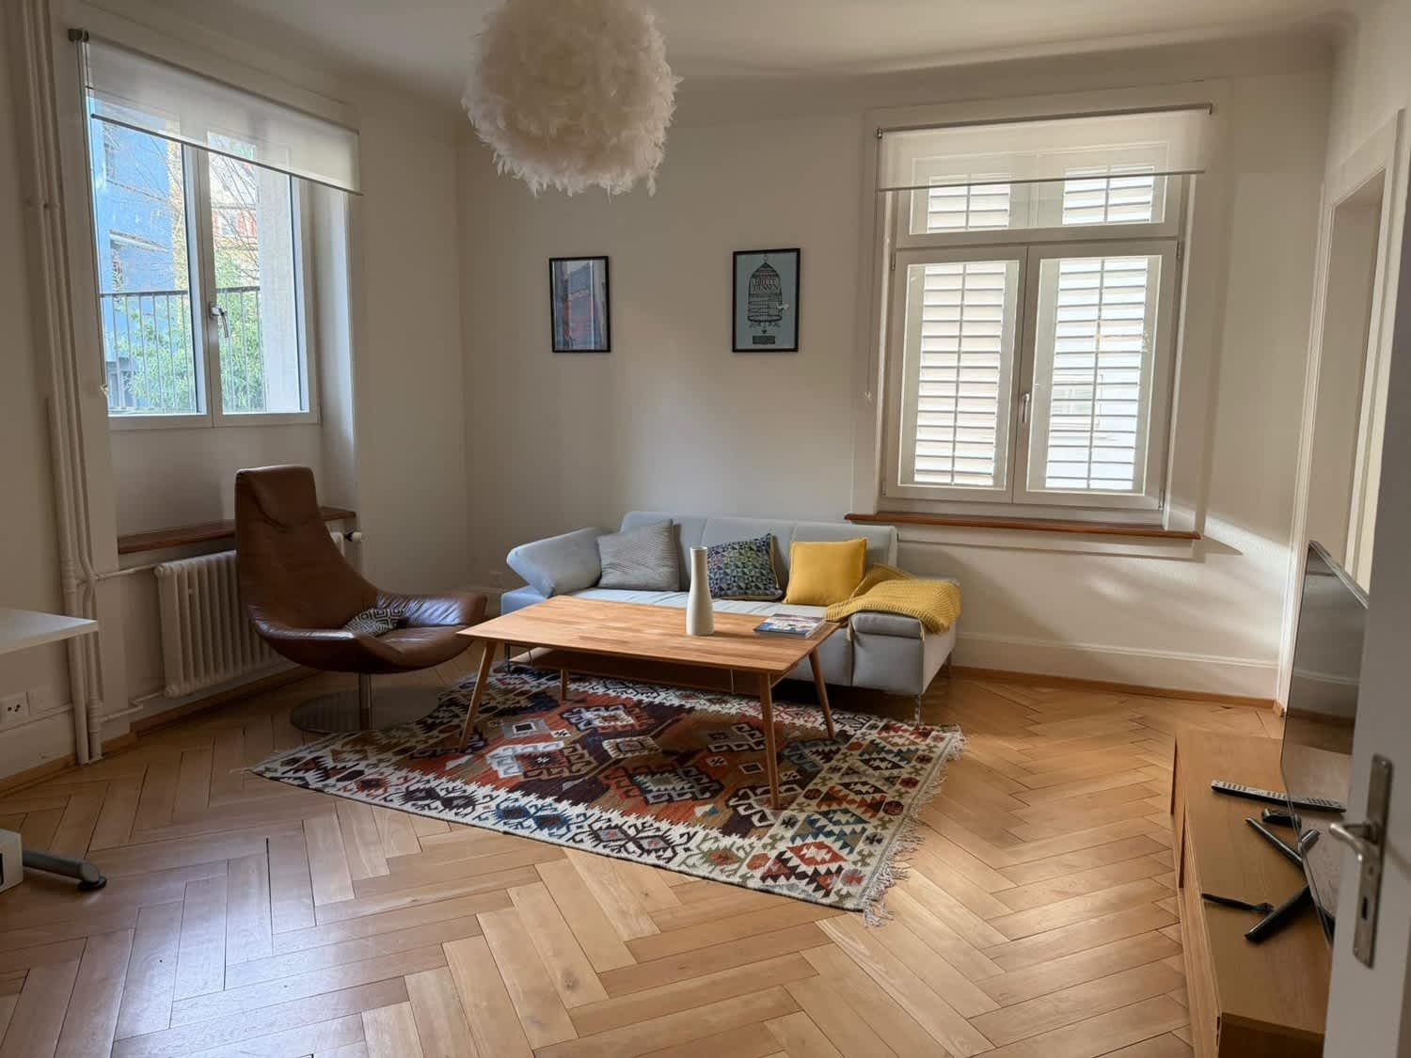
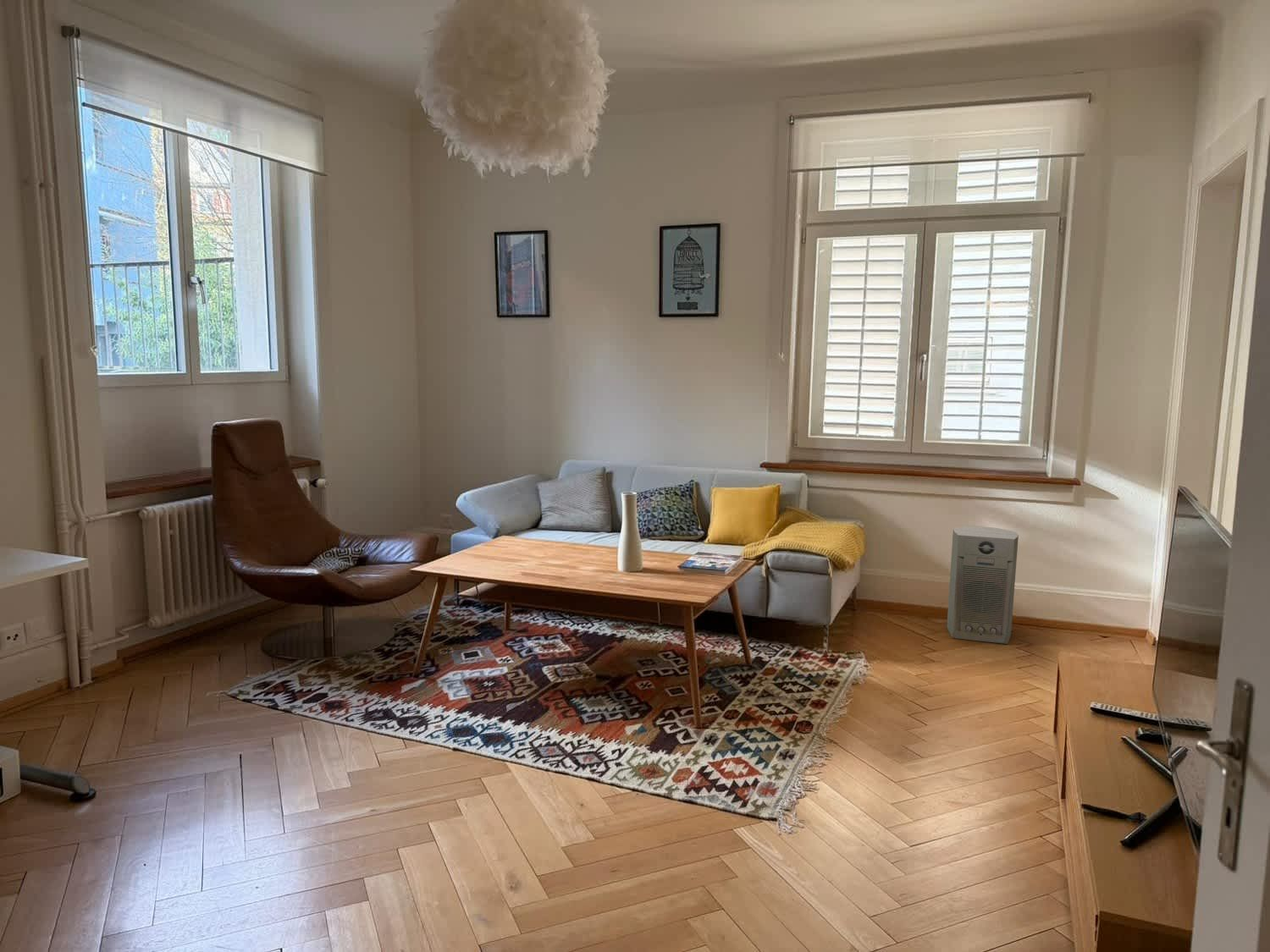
+ fan [946,526,1019,645]
